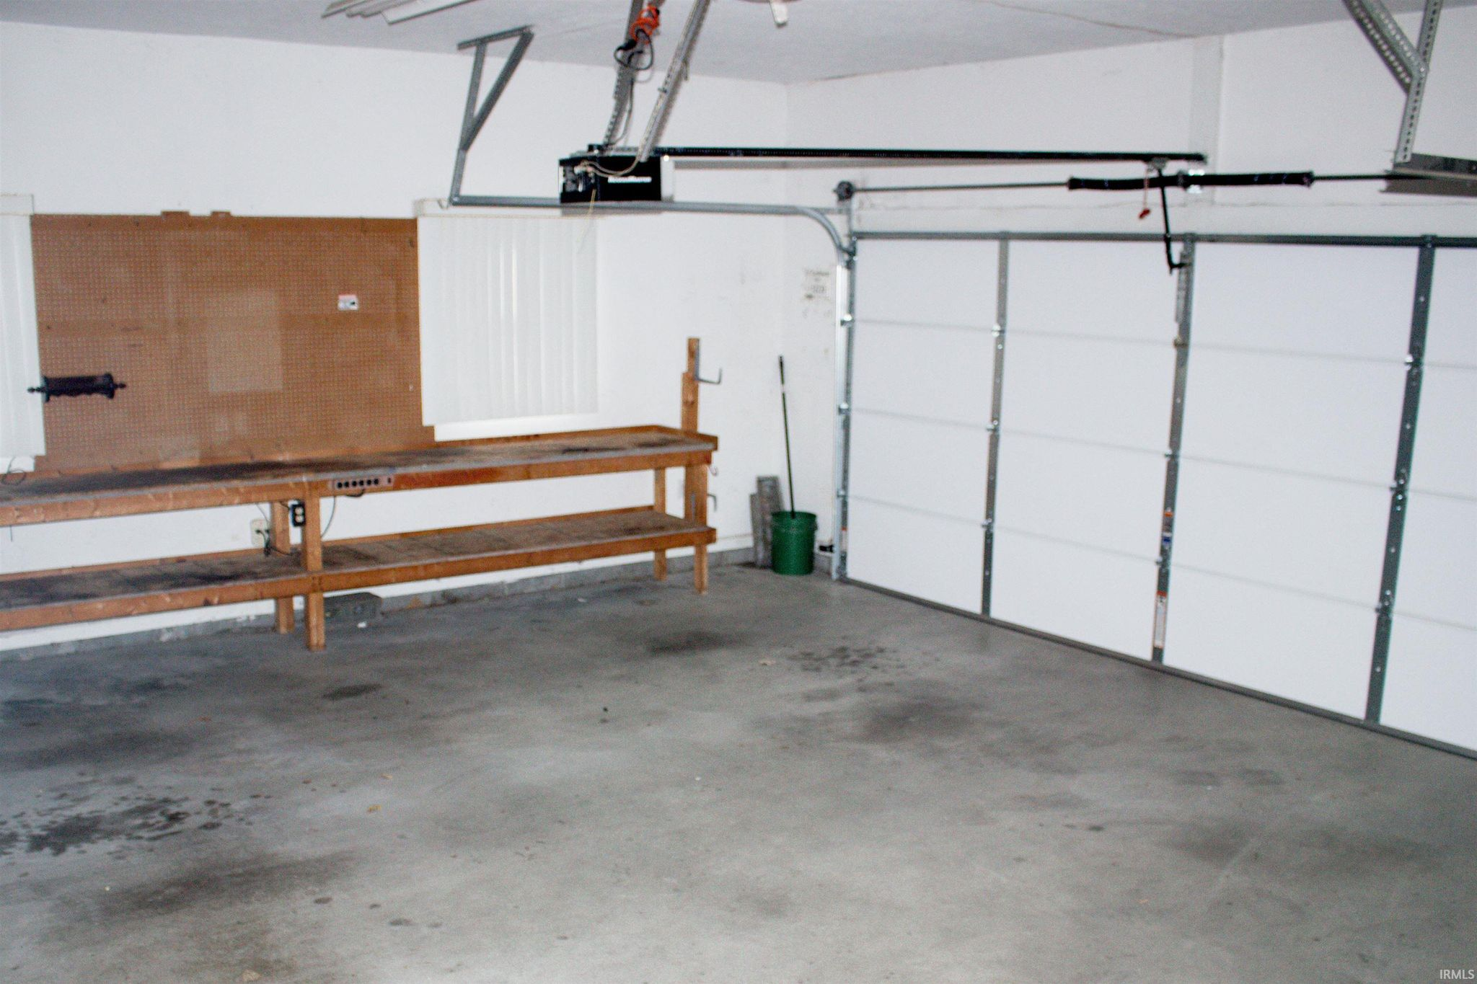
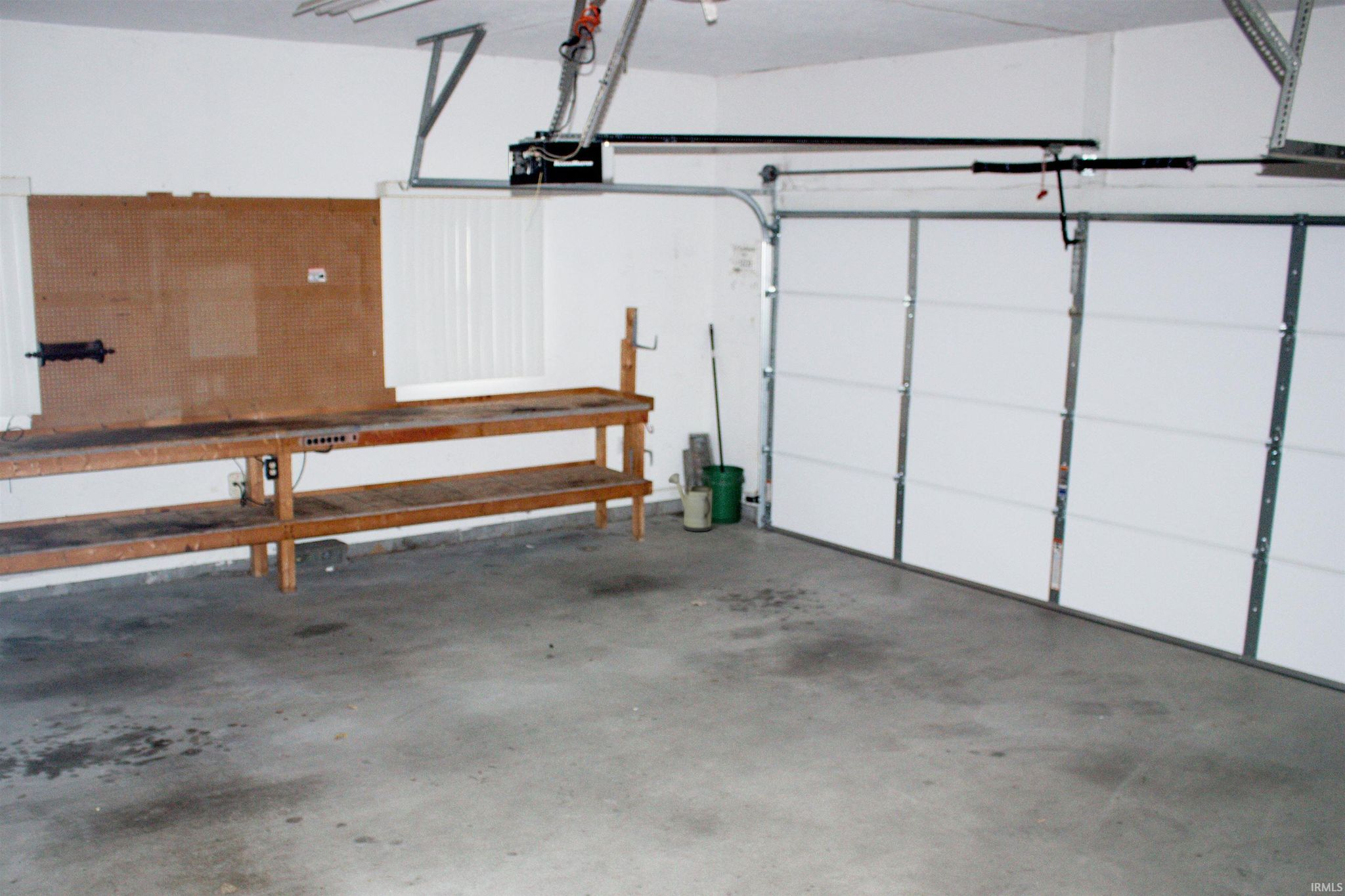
+ watering can [668,473,713,532]
